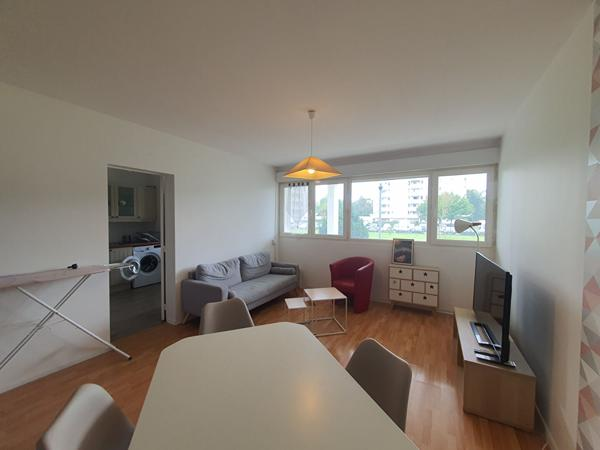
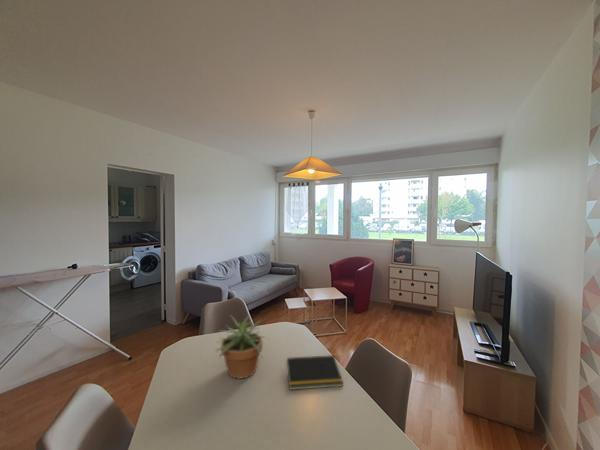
+ potted plant [214,313,269,380]
+ notepad [285,354,344,391]
